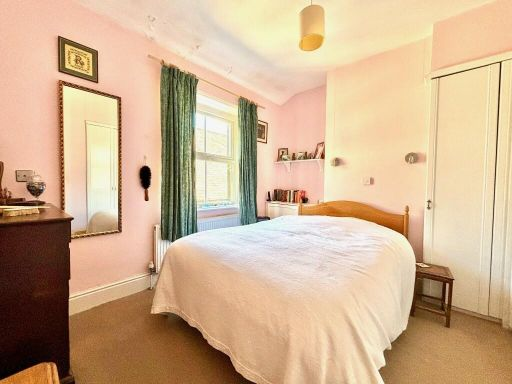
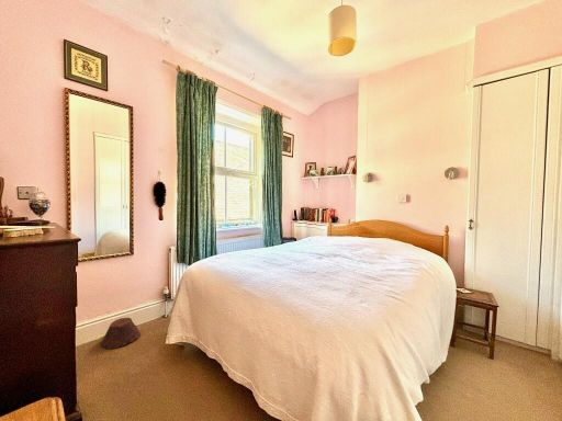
+ woven basket [100,317,142,350]
